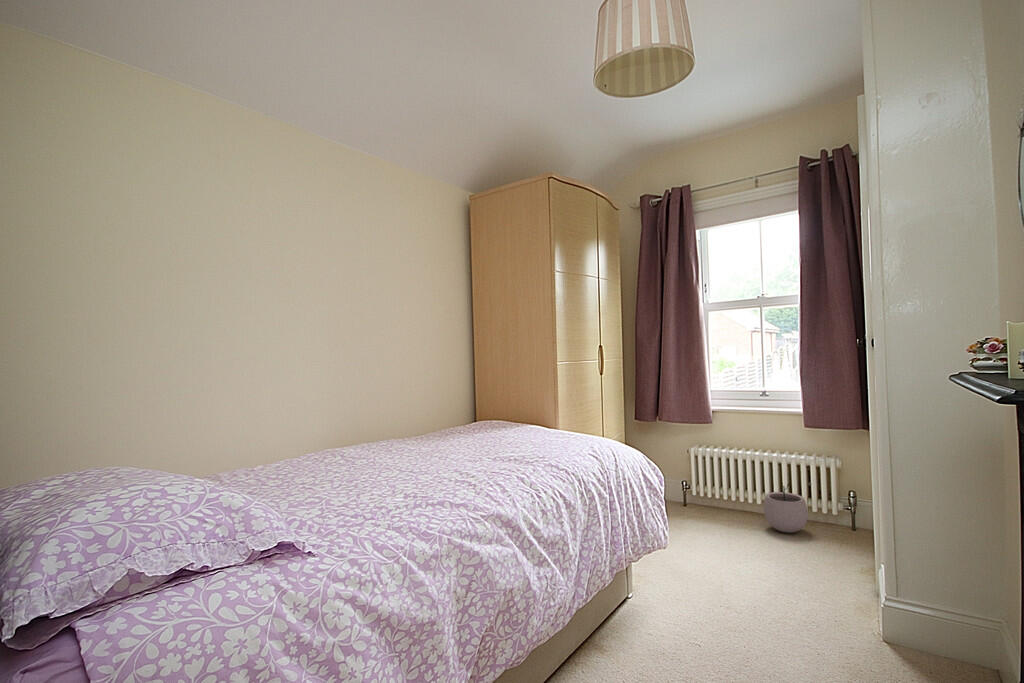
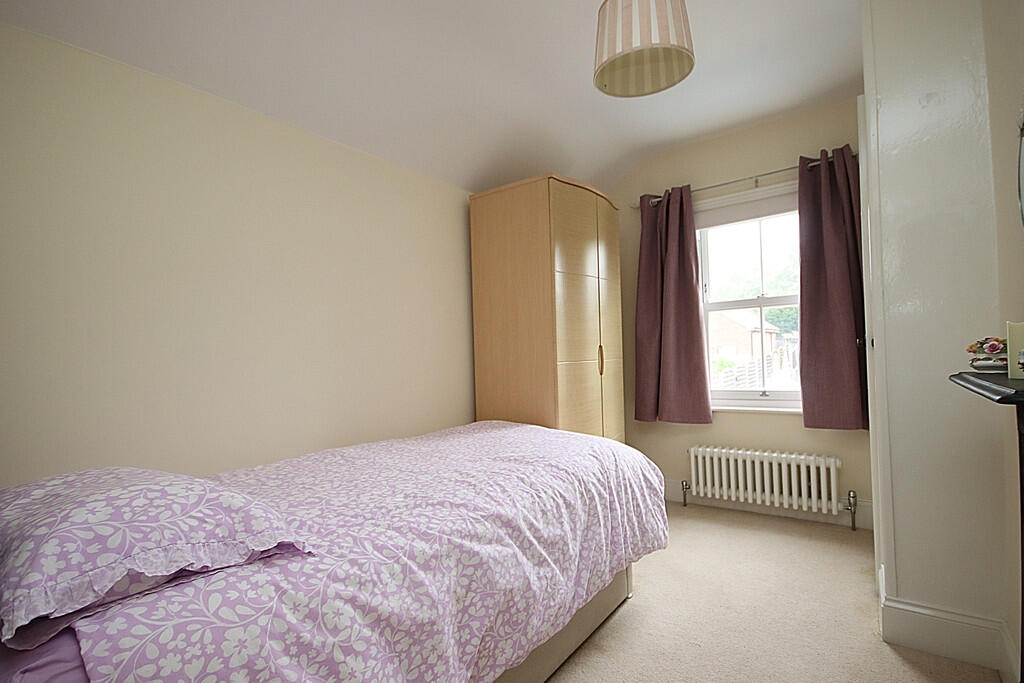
- plant pot [763,481,809,534]
